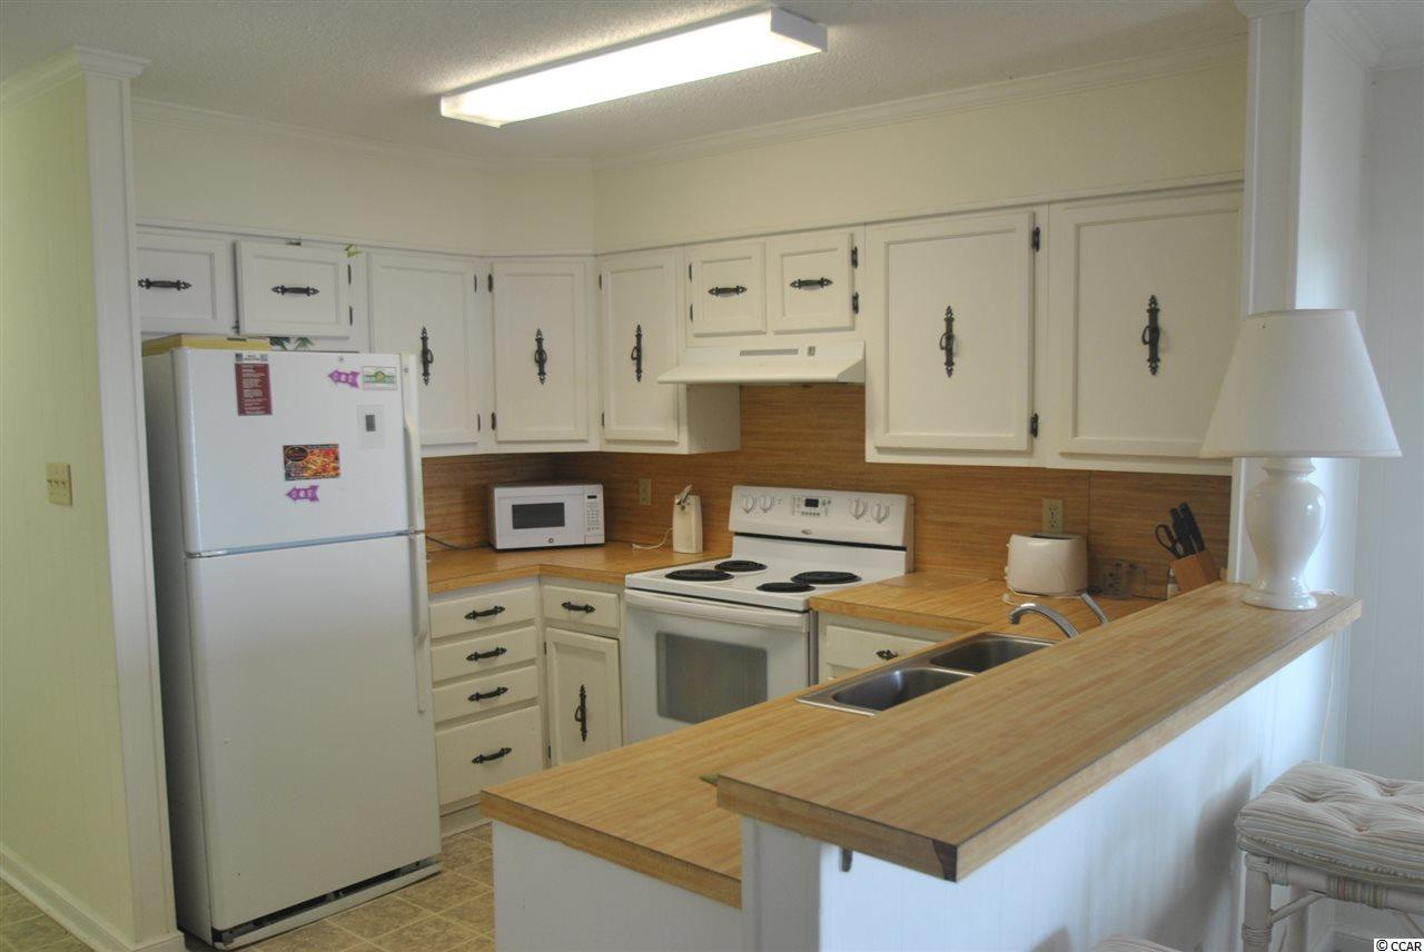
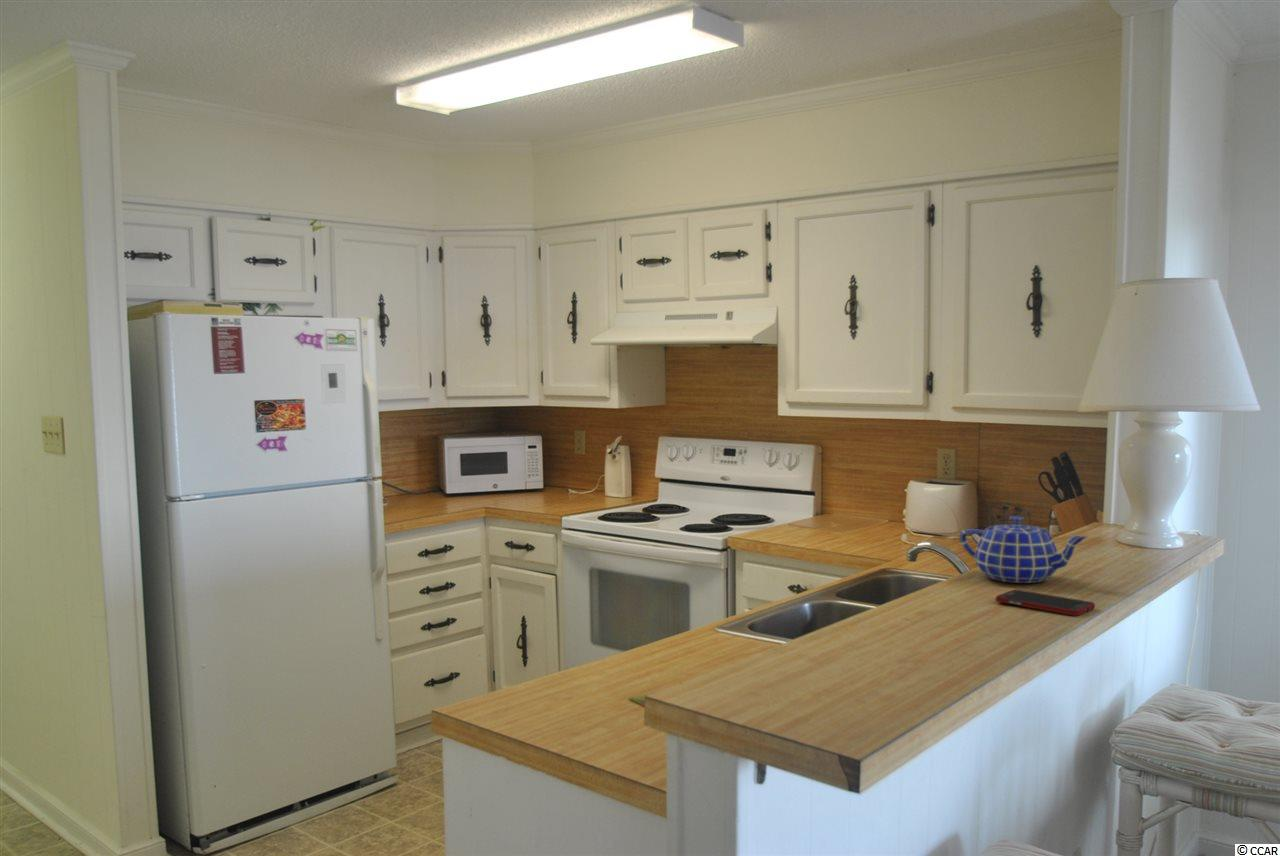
+ teapot [958,515,1088,584]
+ cell phone [995,589,1096,617]
